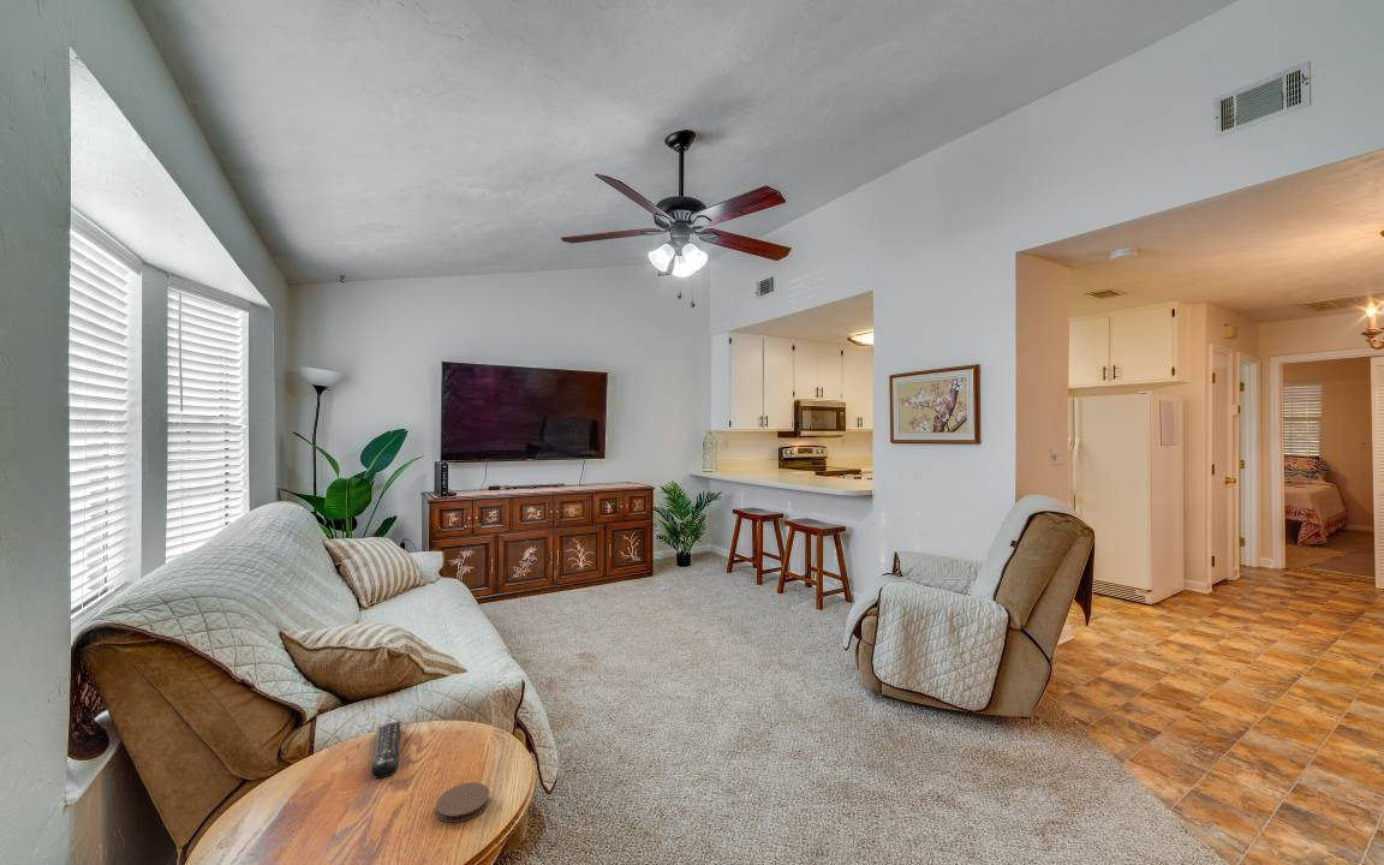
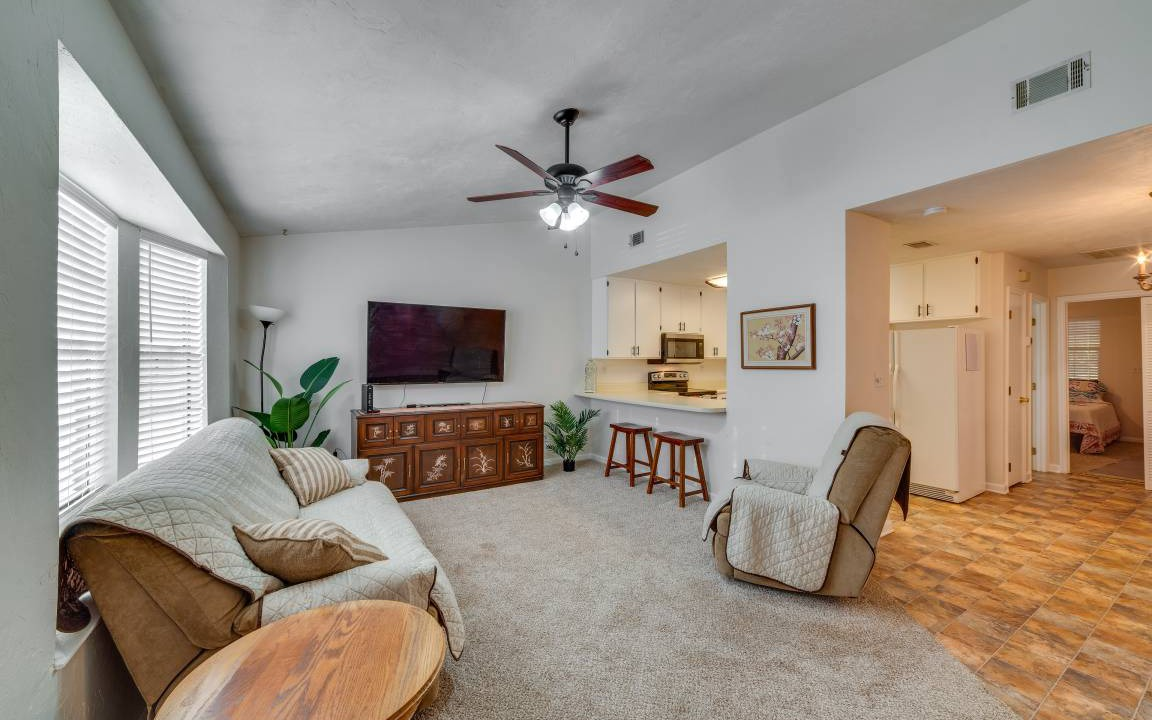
- remote control [371,720,402,780]
- coaster [435,781,491,824]
